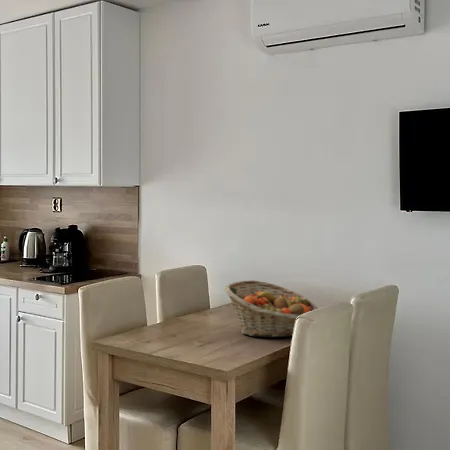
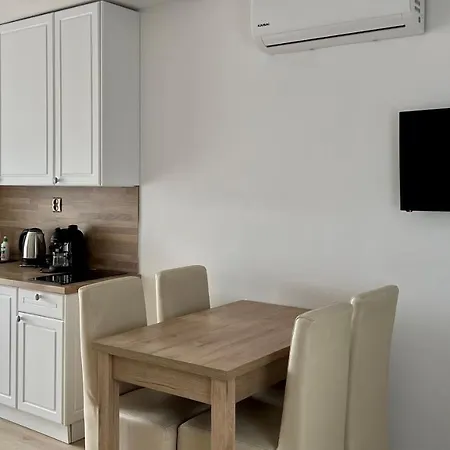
- fruit basket [224,279,319,338]
